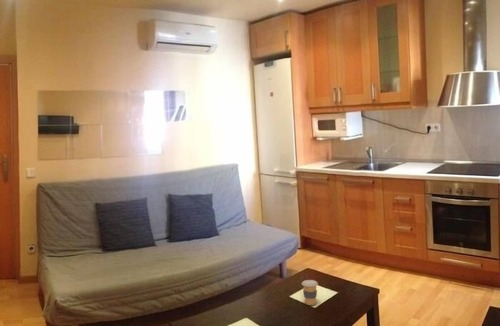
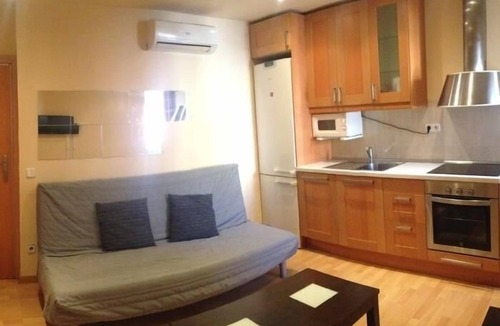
- coffee cup [301,279,319,306]
